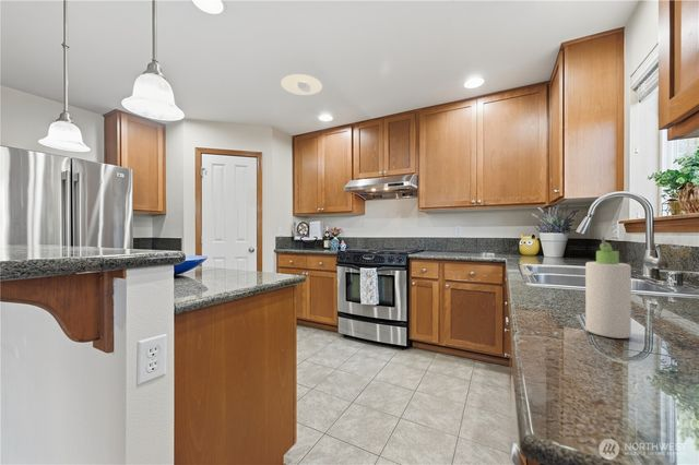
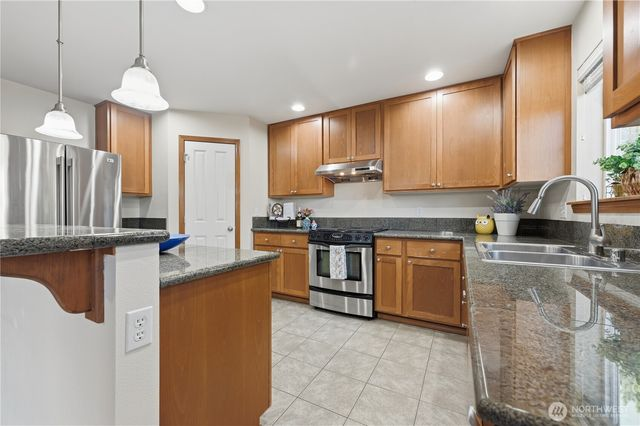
- bottle [584,235,632,339]
- recessed light [280,73,323,96]
